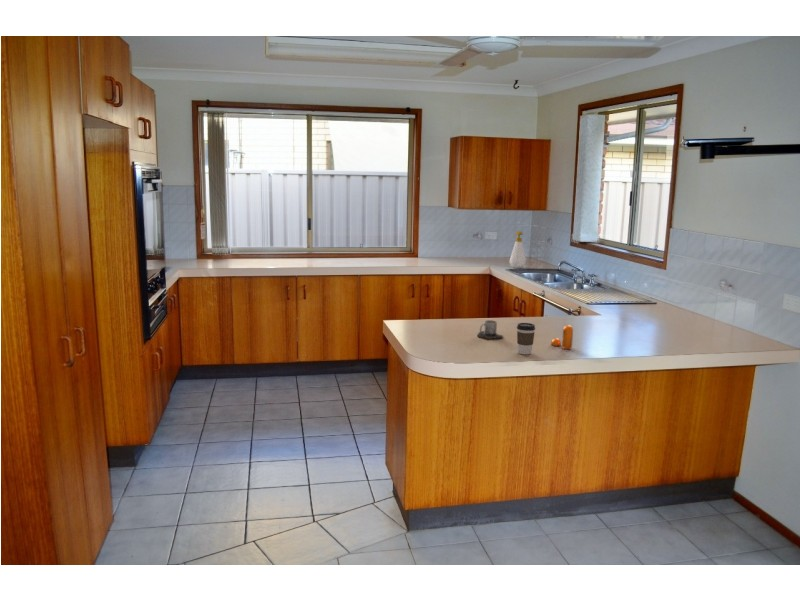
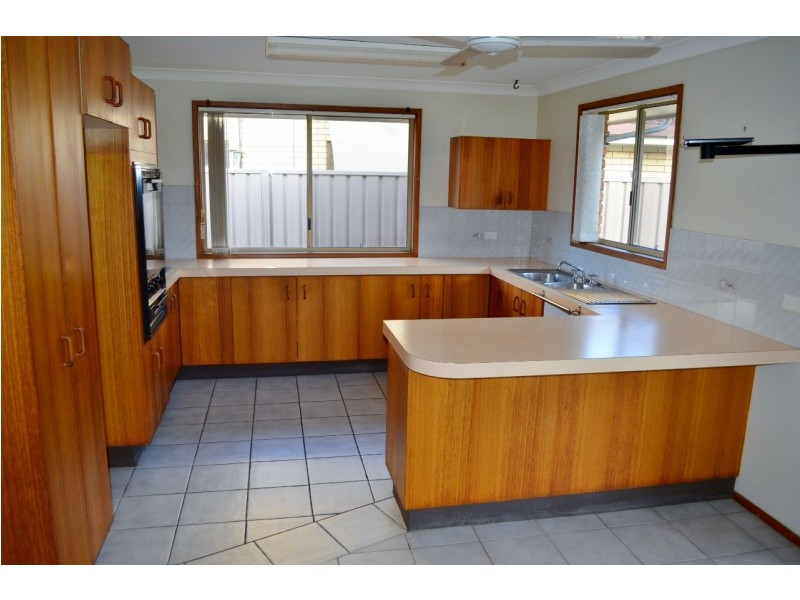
- mug [476,319,504,340]
- pepper shaker [550,324,574,350]
- coffee cup [516,322,536,355]
- soap bottle [509,230,527,269]
